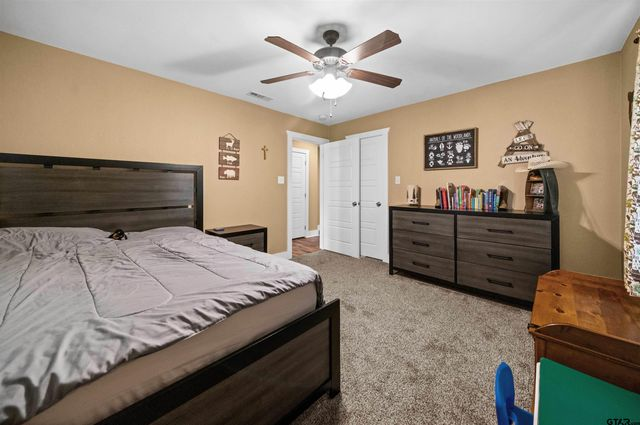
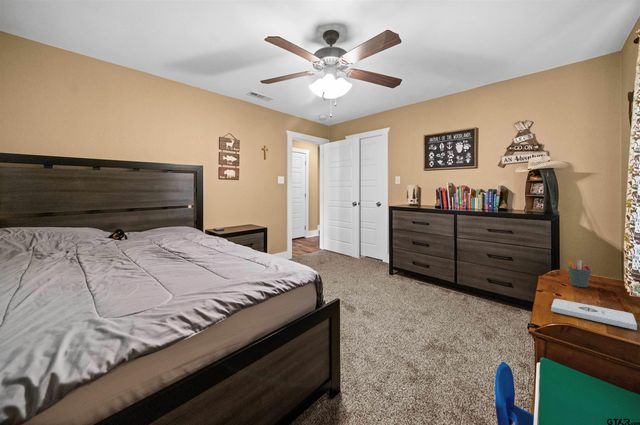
+ notepad [550,298,638,331]
+ pen holder [567,259,592,288]
